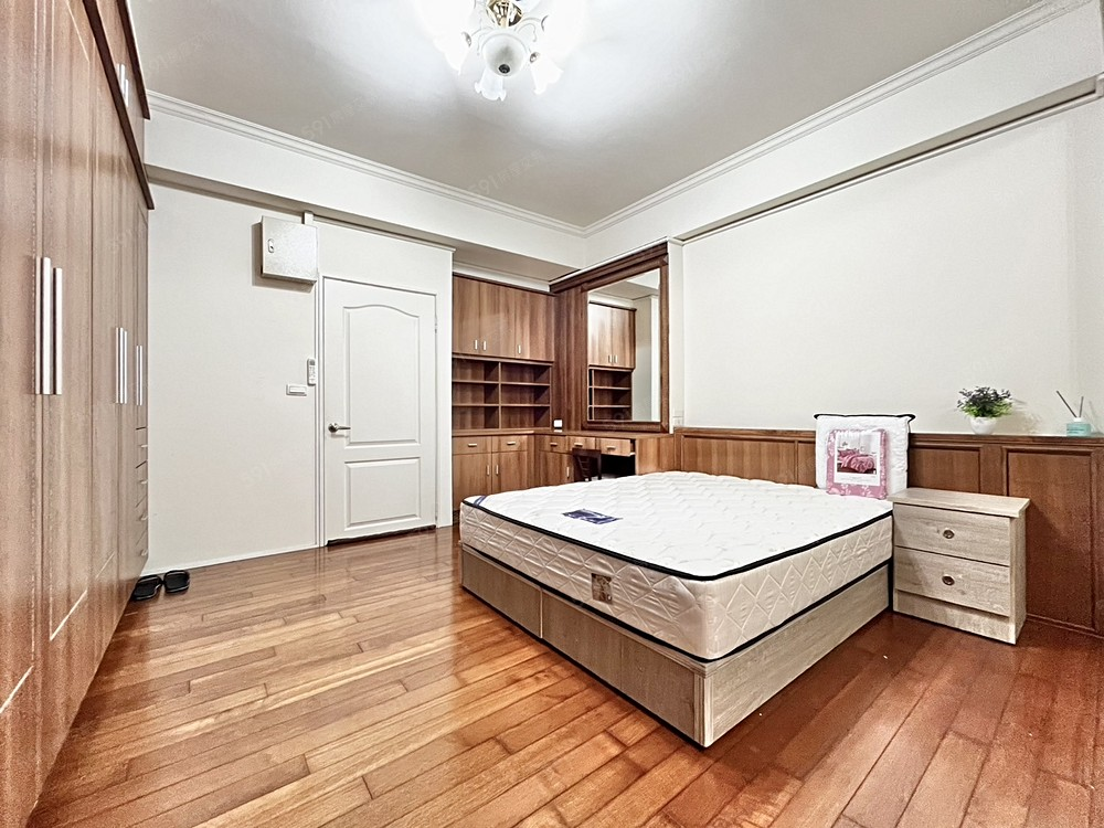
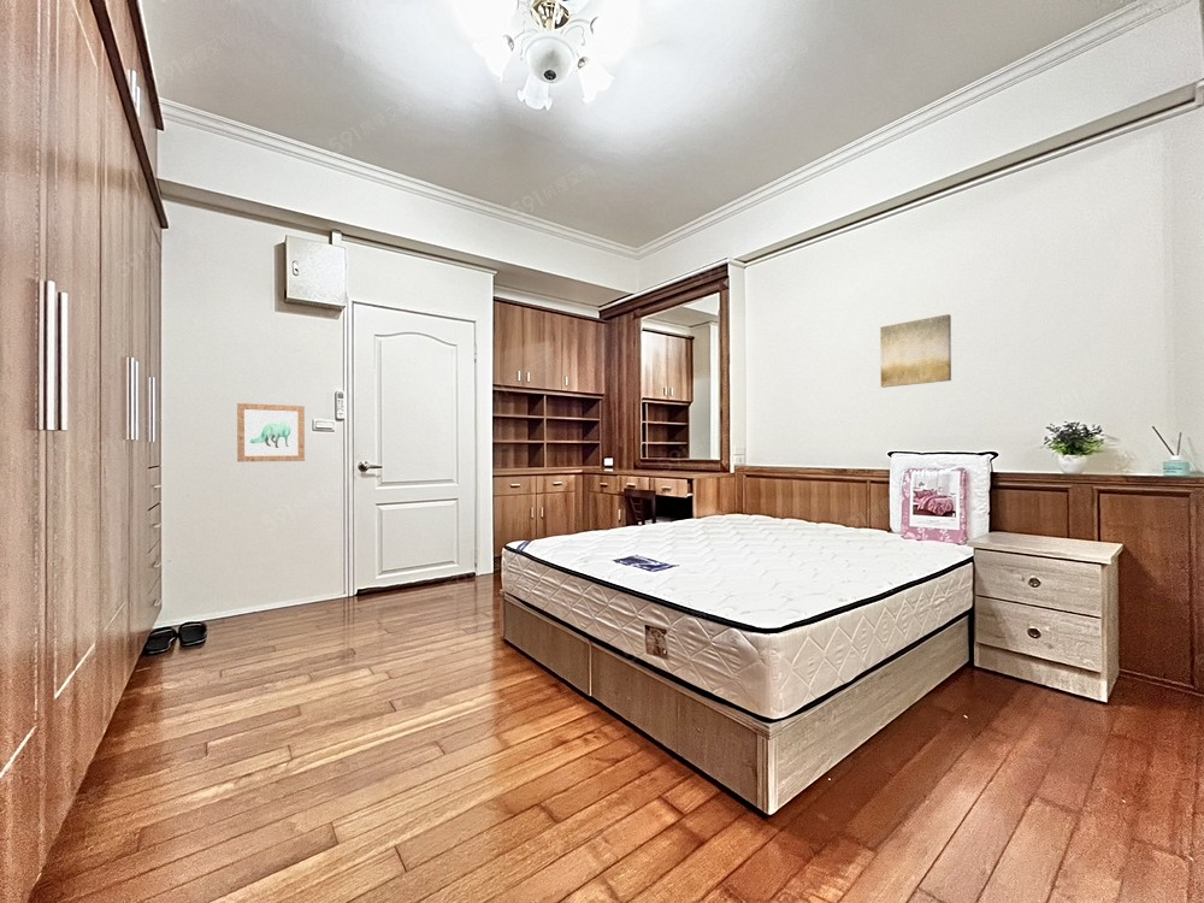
+ wall art [236,402,306,464]
+ wall art [879,313,952,389]
